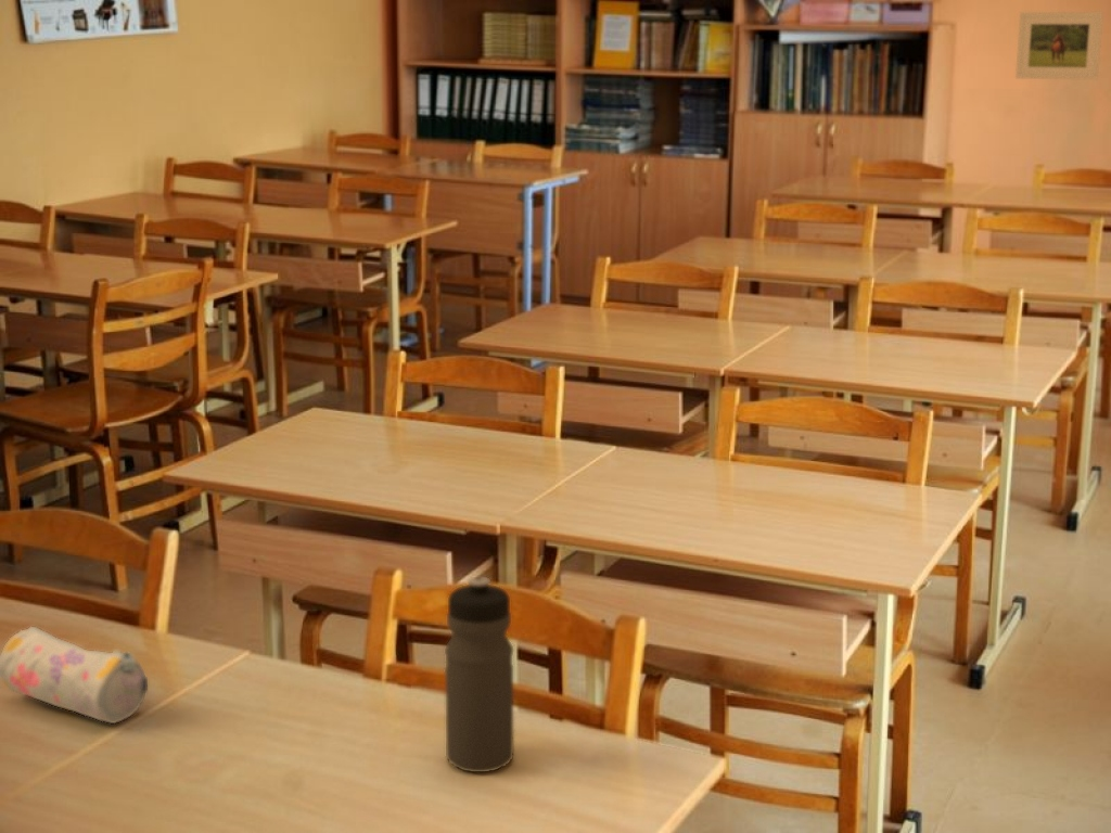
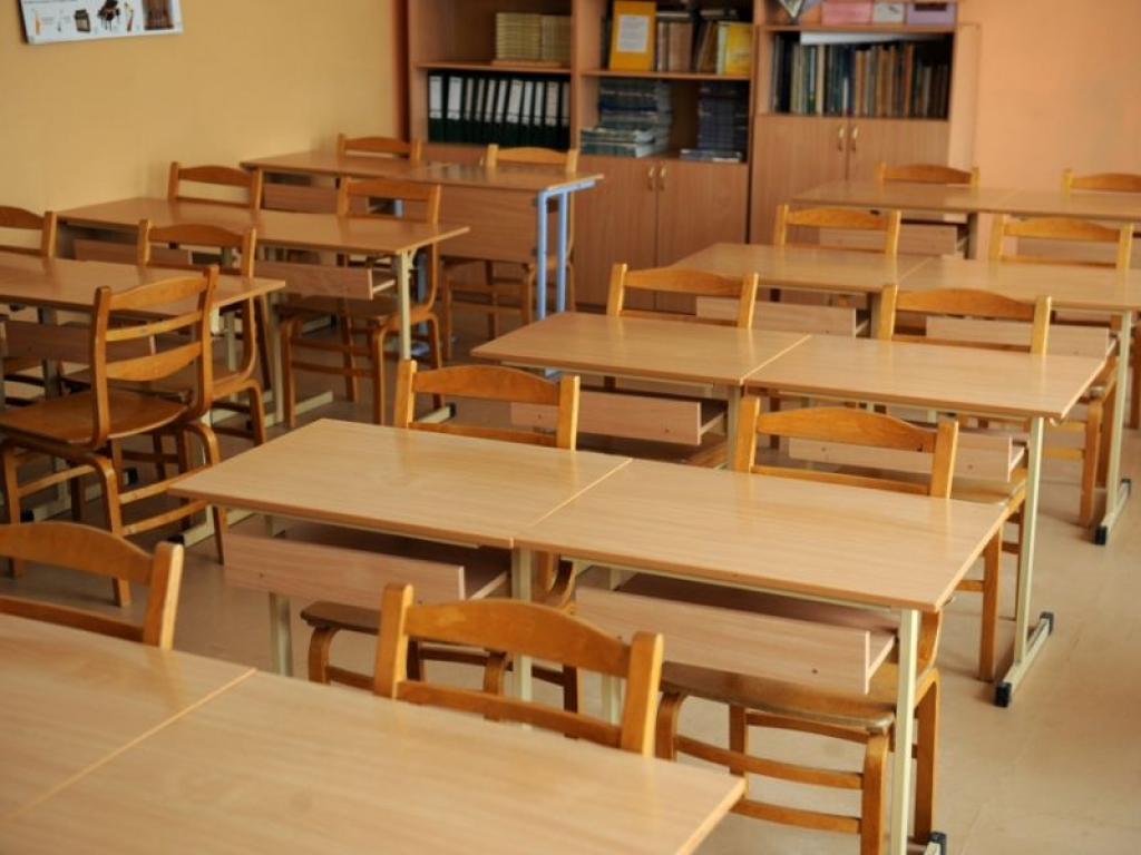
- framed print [1014,11,1104,80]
- water bottle [444,576,514,773]
- pencil case [0,626,149,725]
